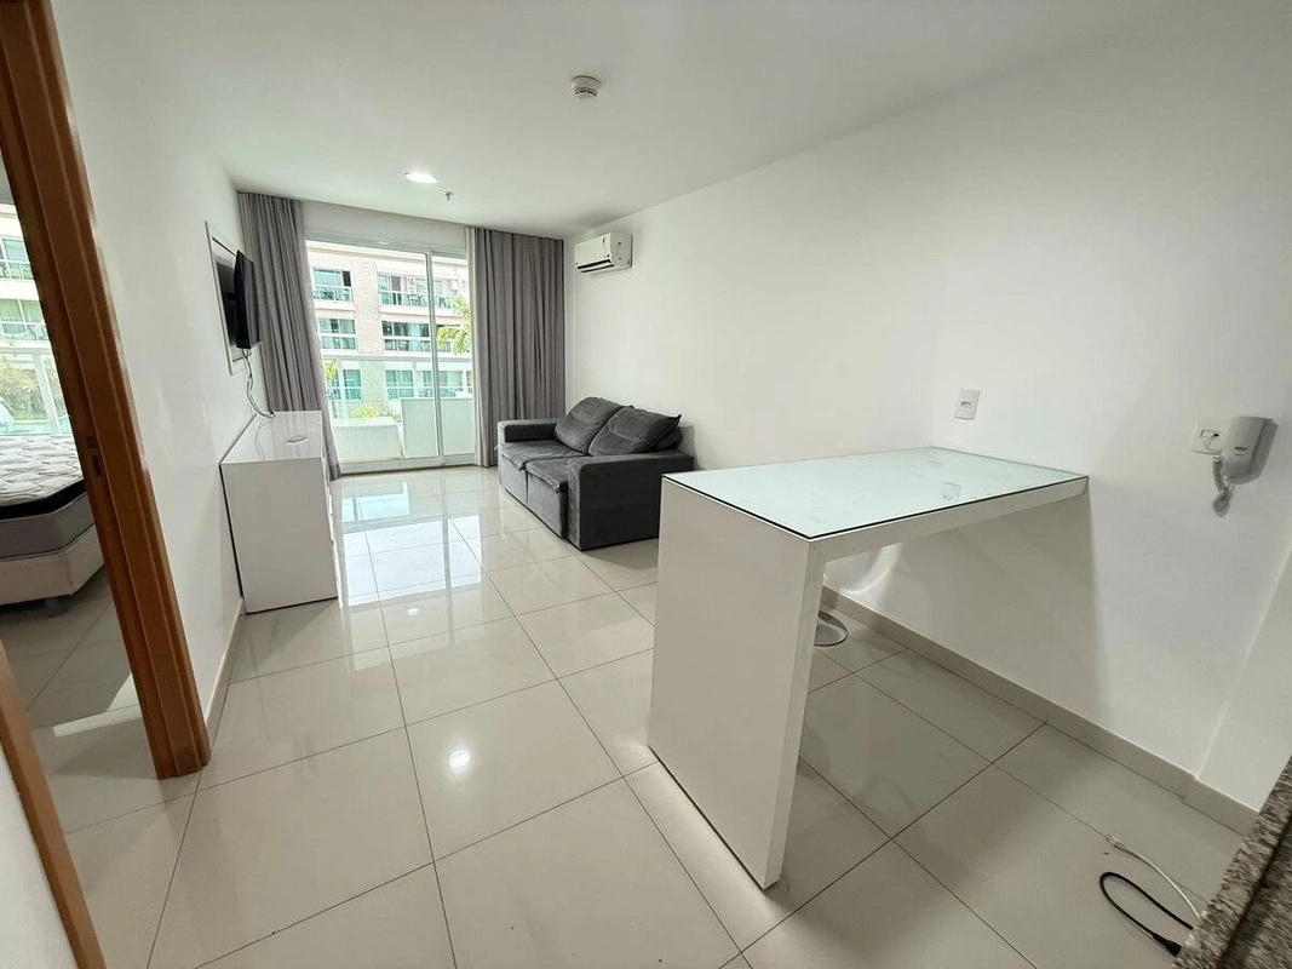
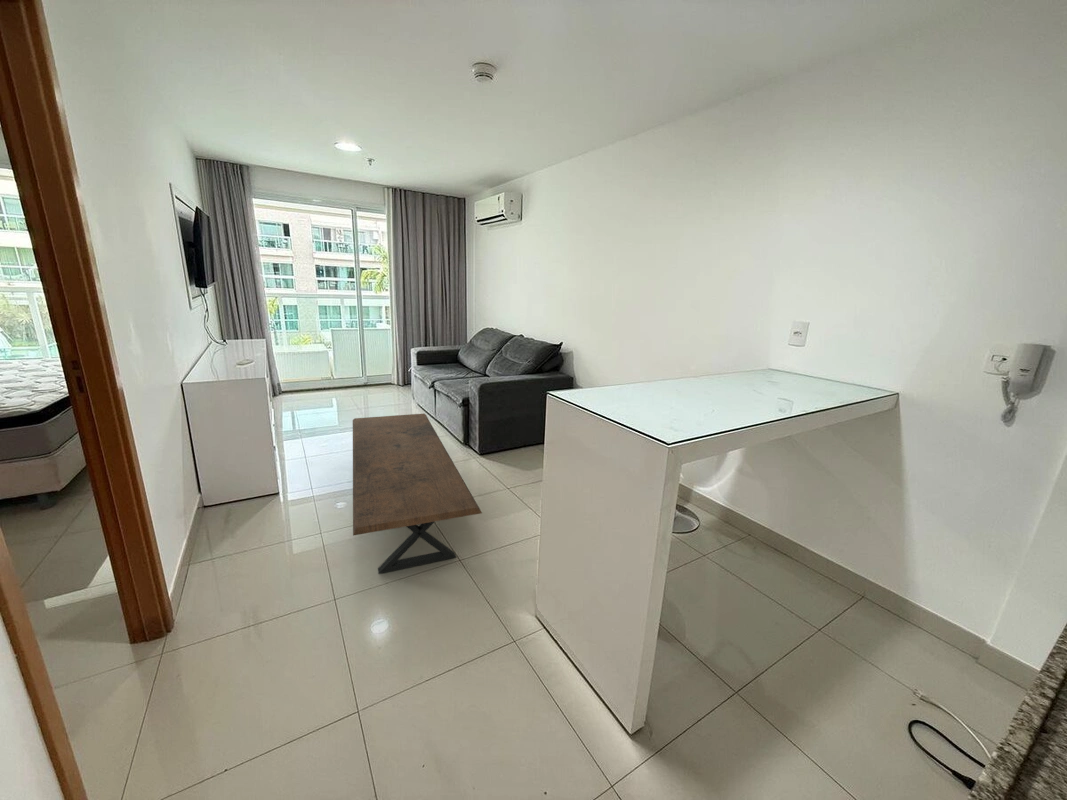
+ coffee table [352,413,483,575]
